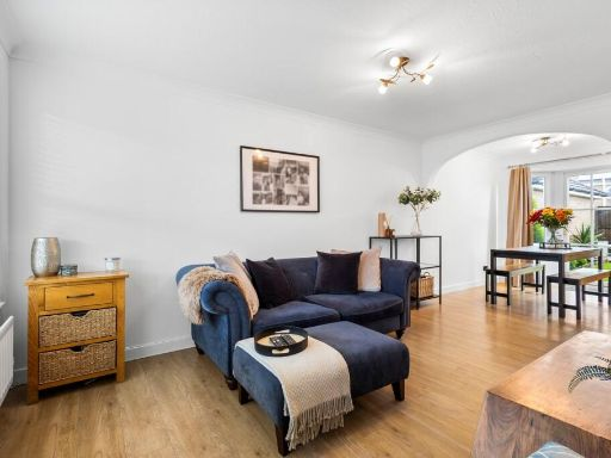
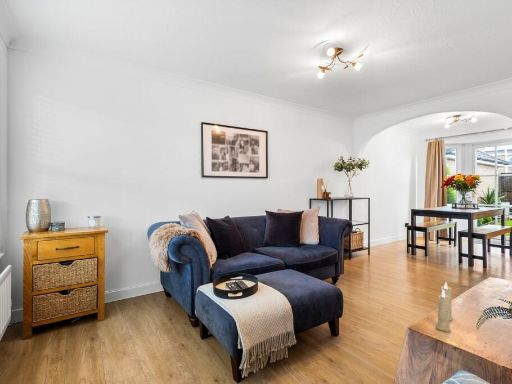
+ candle [435,281,454,333]
